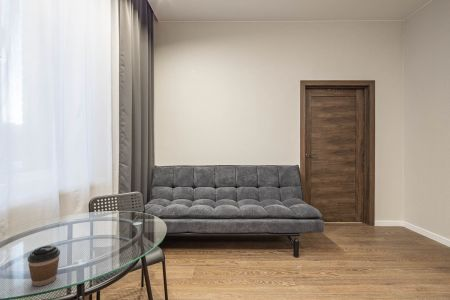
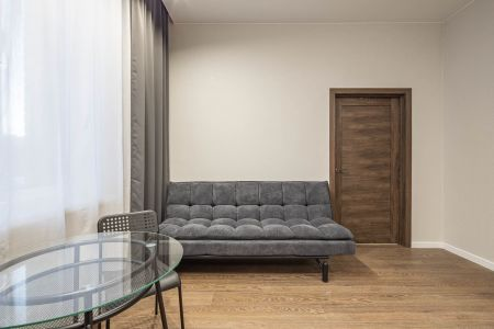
- coffee cup [26,244,61,287]
